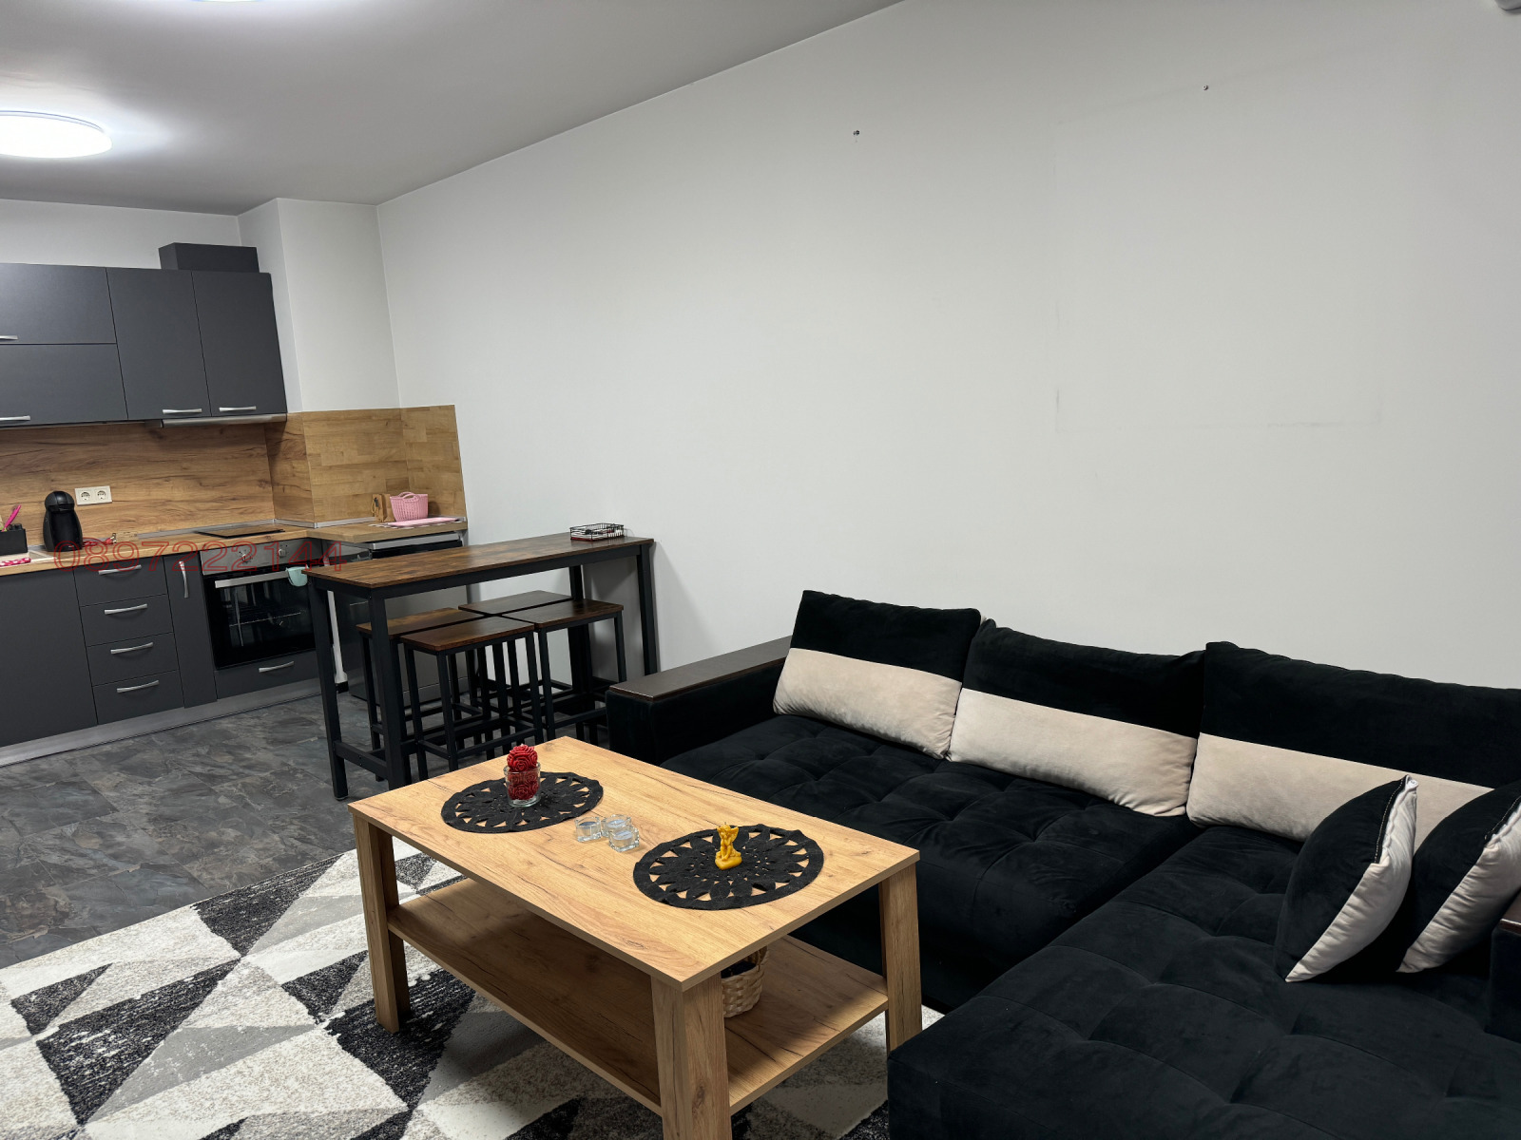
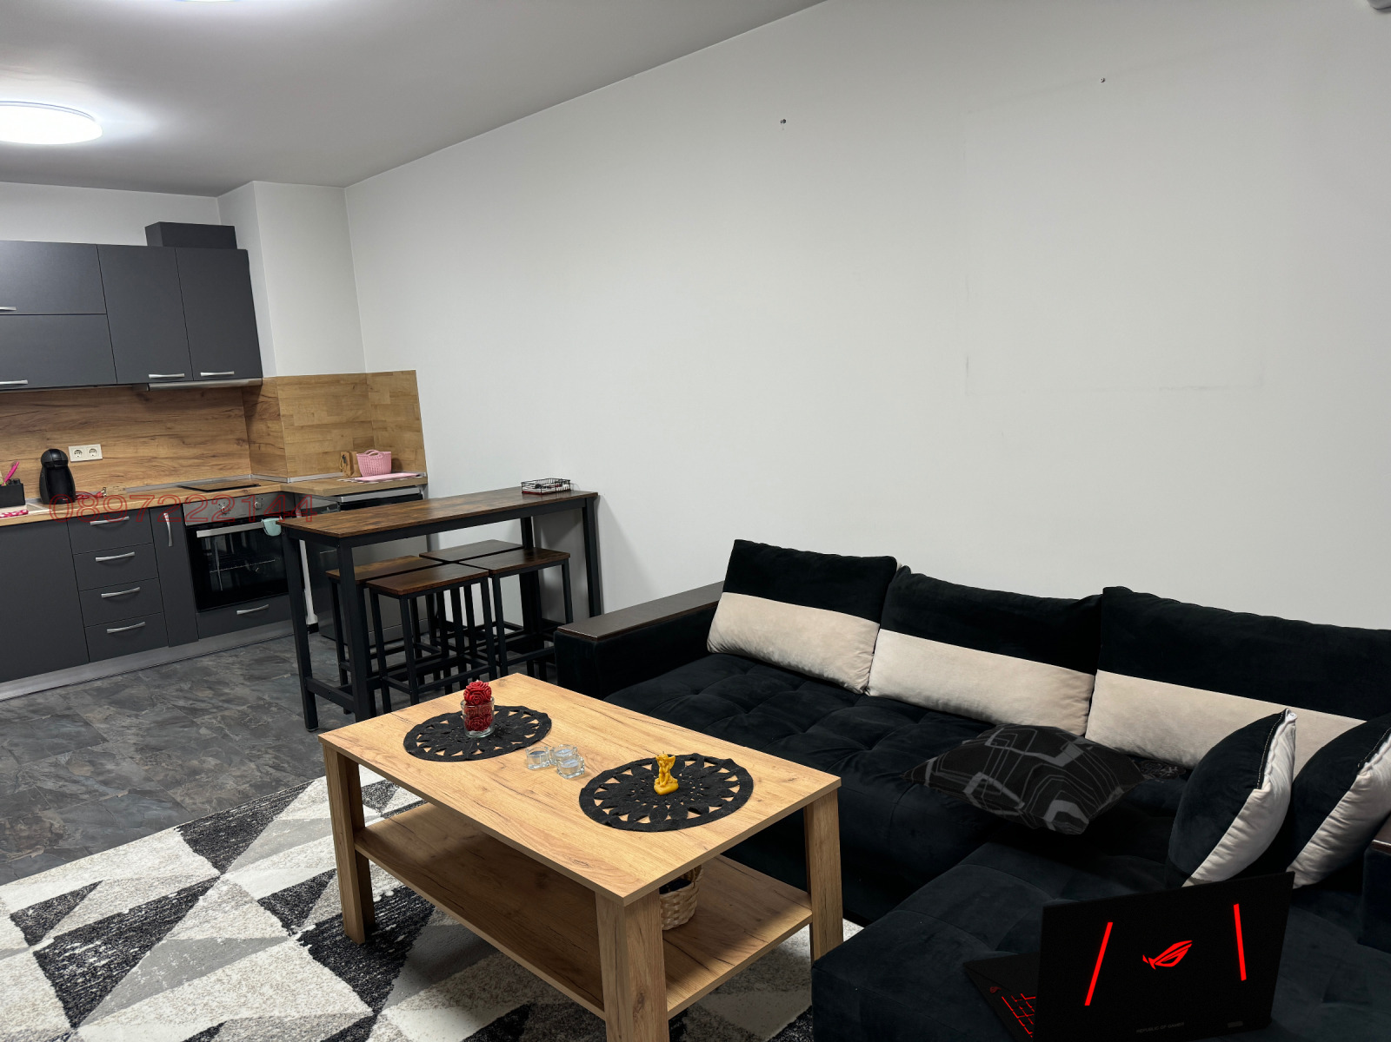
+ decorative pillow [898,722,1186,835]
+ laptop [962,870,1296,1042]
